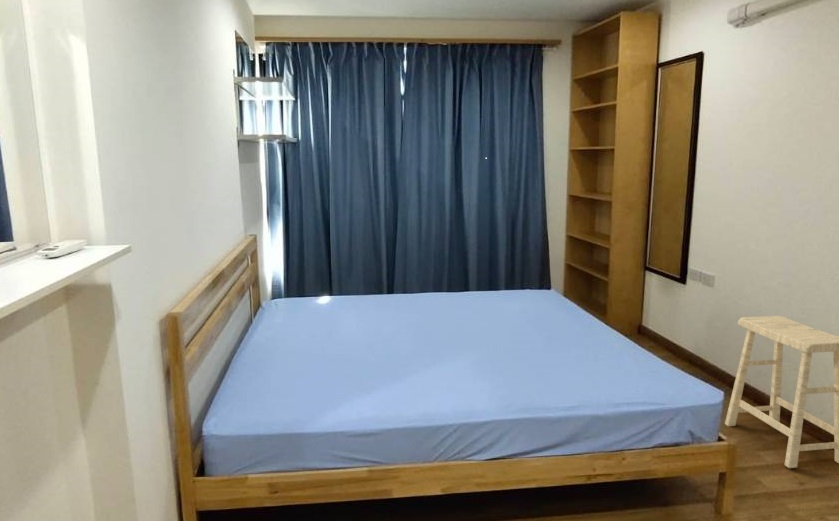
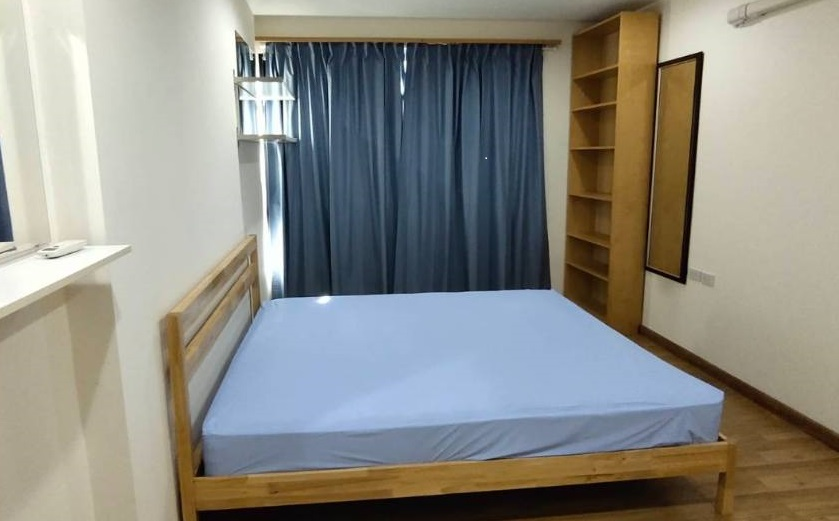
- stool [724,315,839,469]
